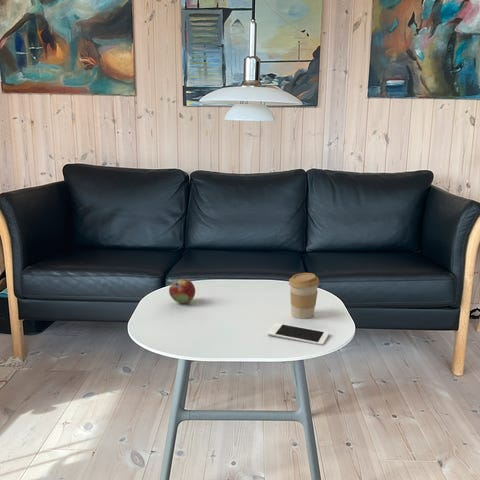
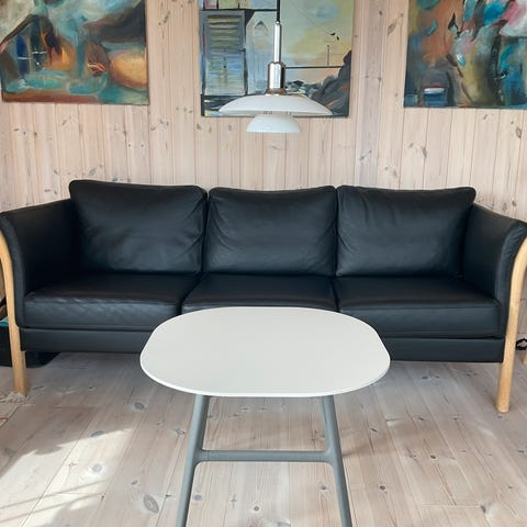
- cell phone [267,322,330,346]
- coffee cup [288,272,320,320]
- fruit [168,278,196,304]
